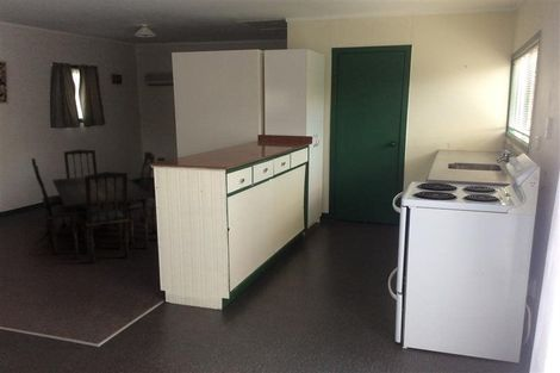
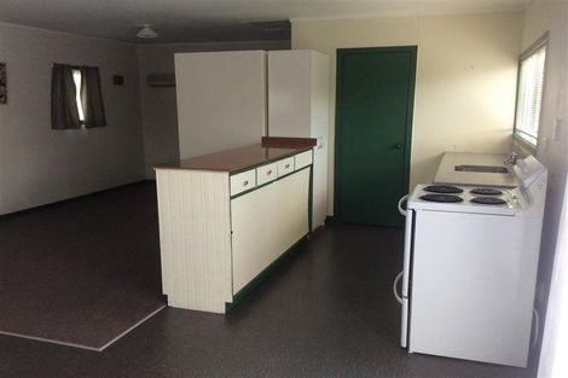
- dining table [30,148,167,265]
